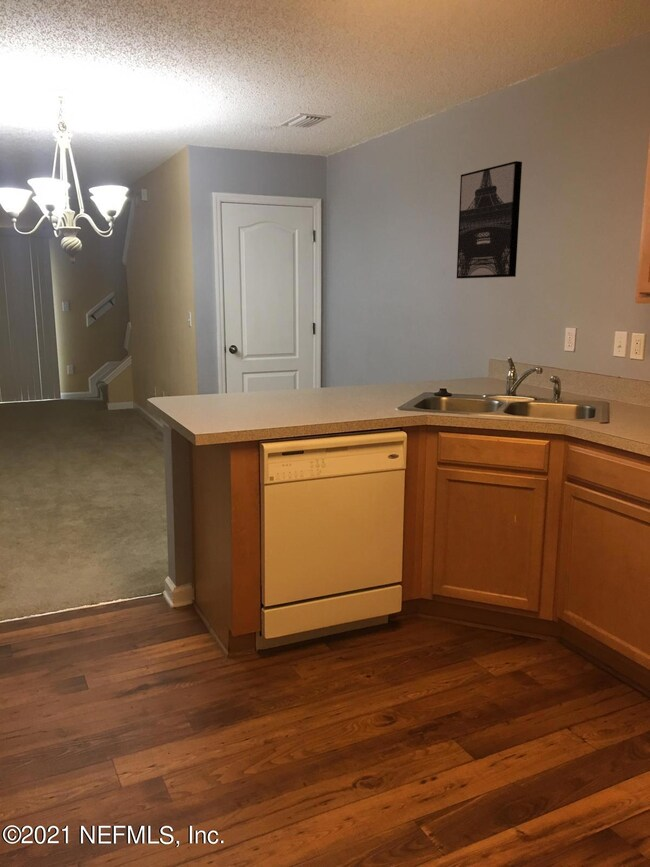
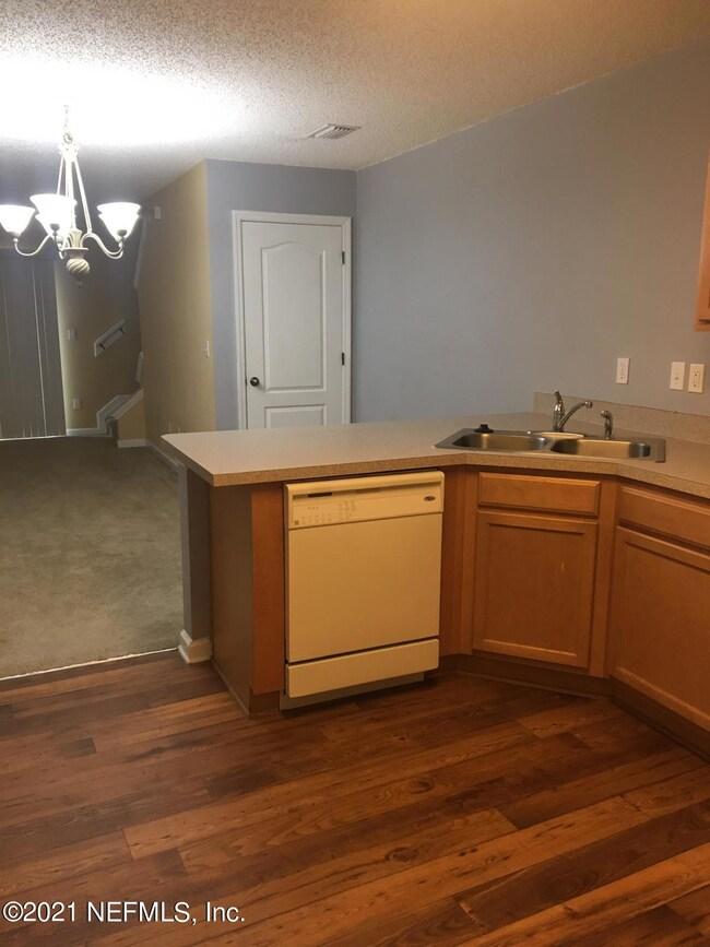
- wall art [456,160,523,280]
